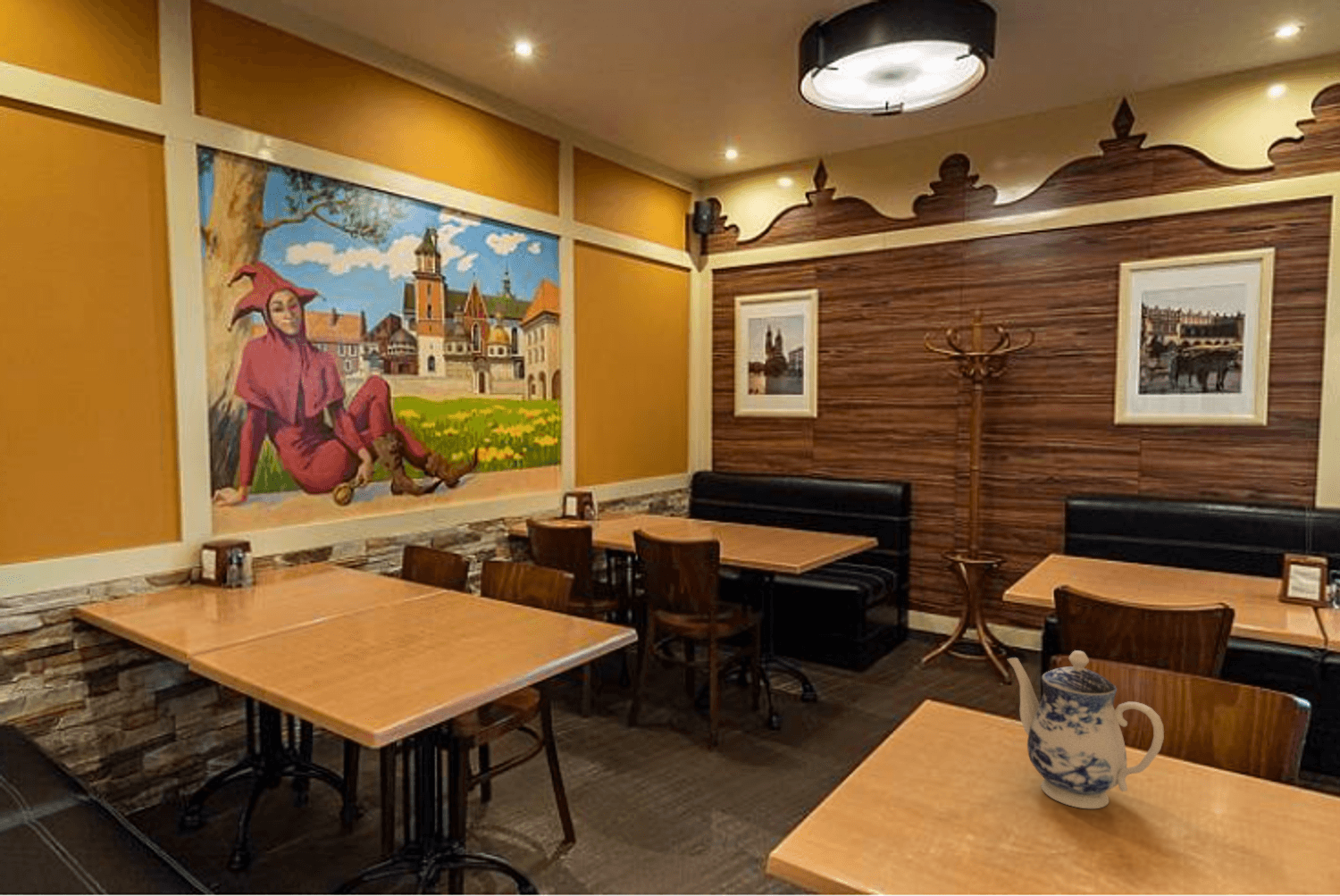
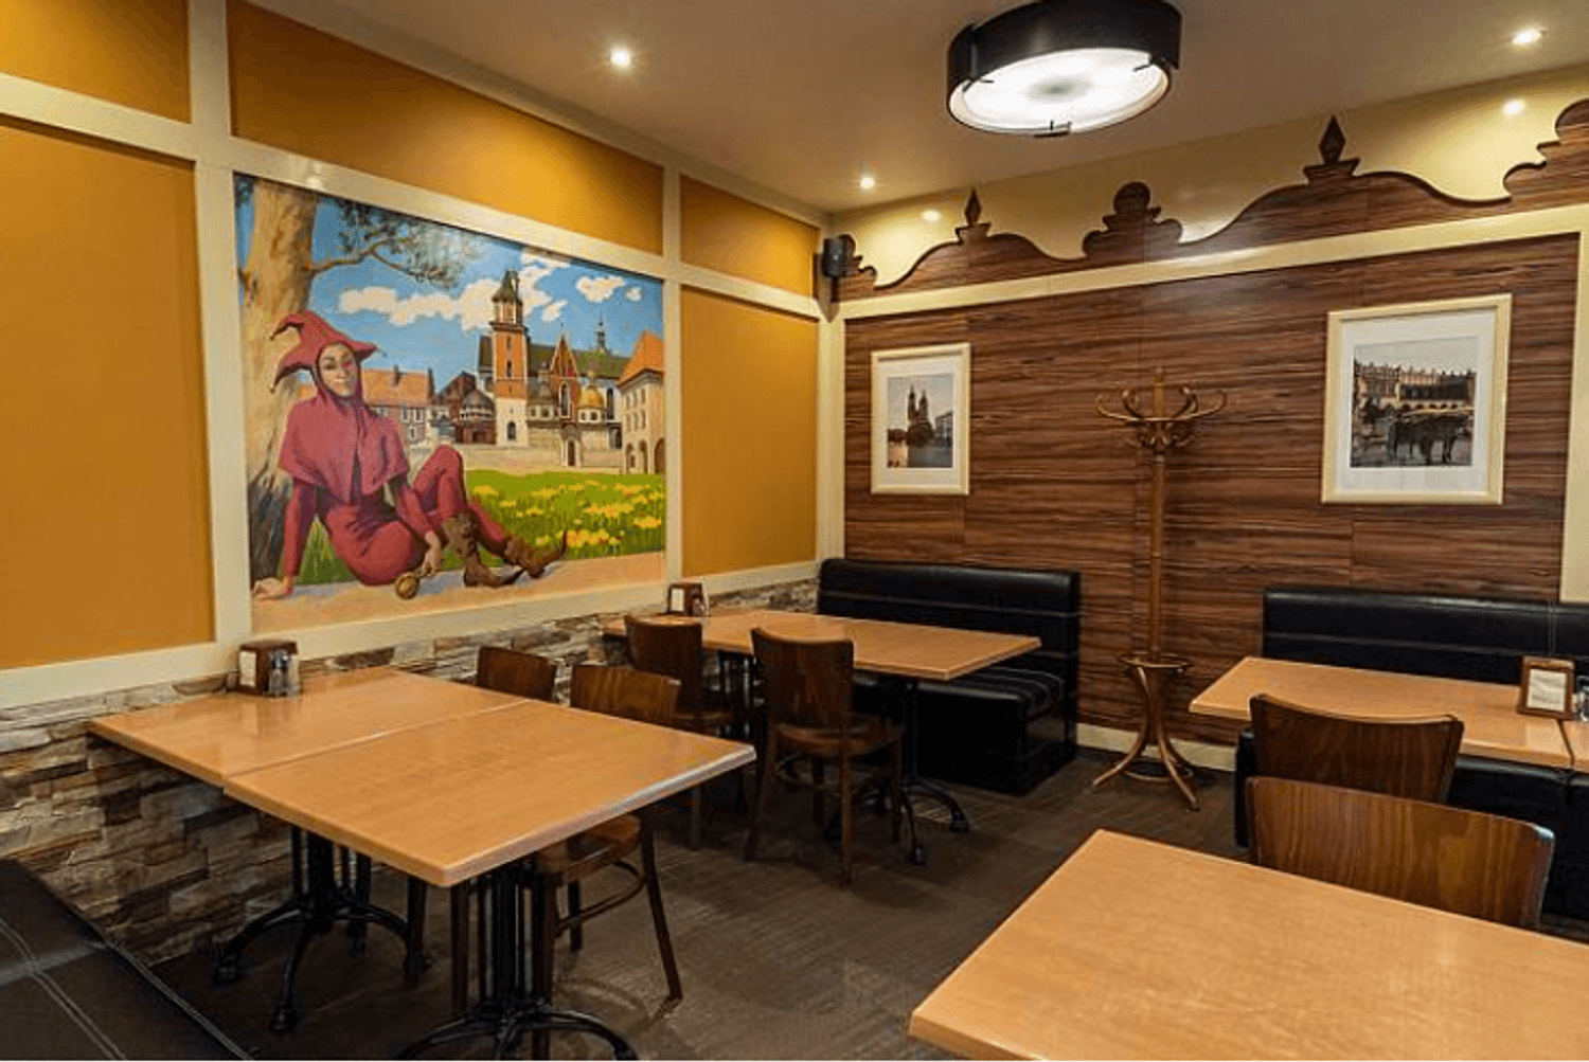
- teapot [1007,649,1165,809]
